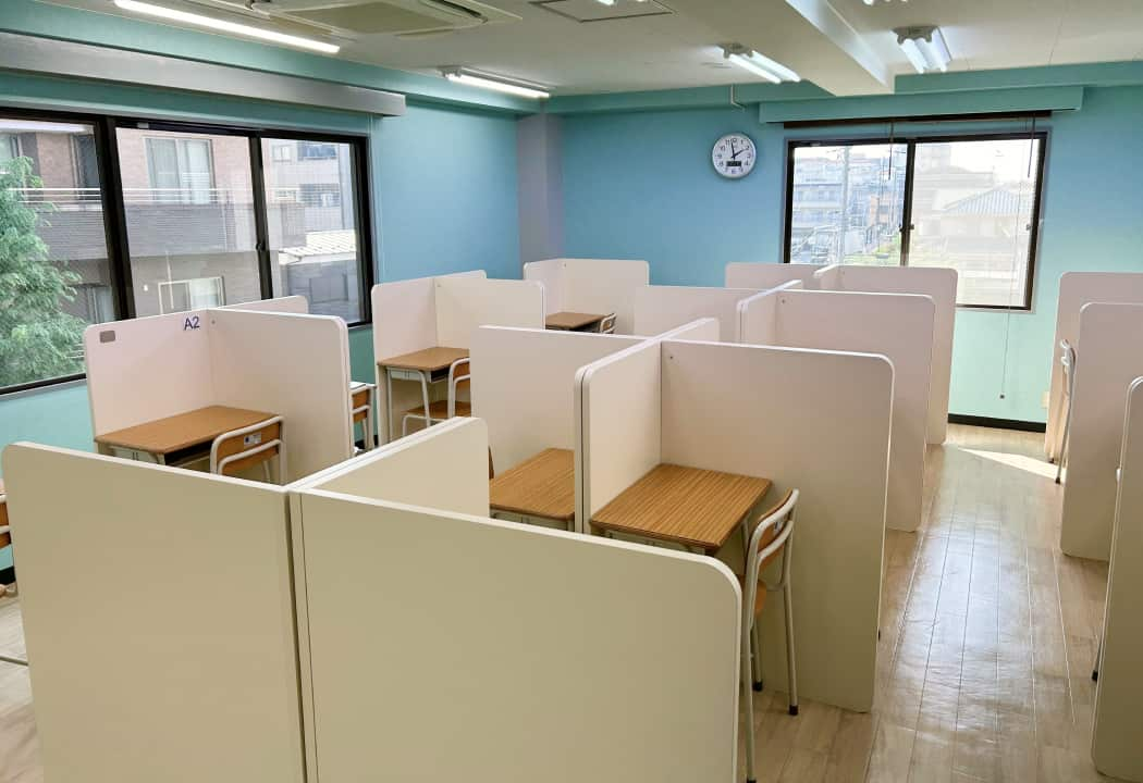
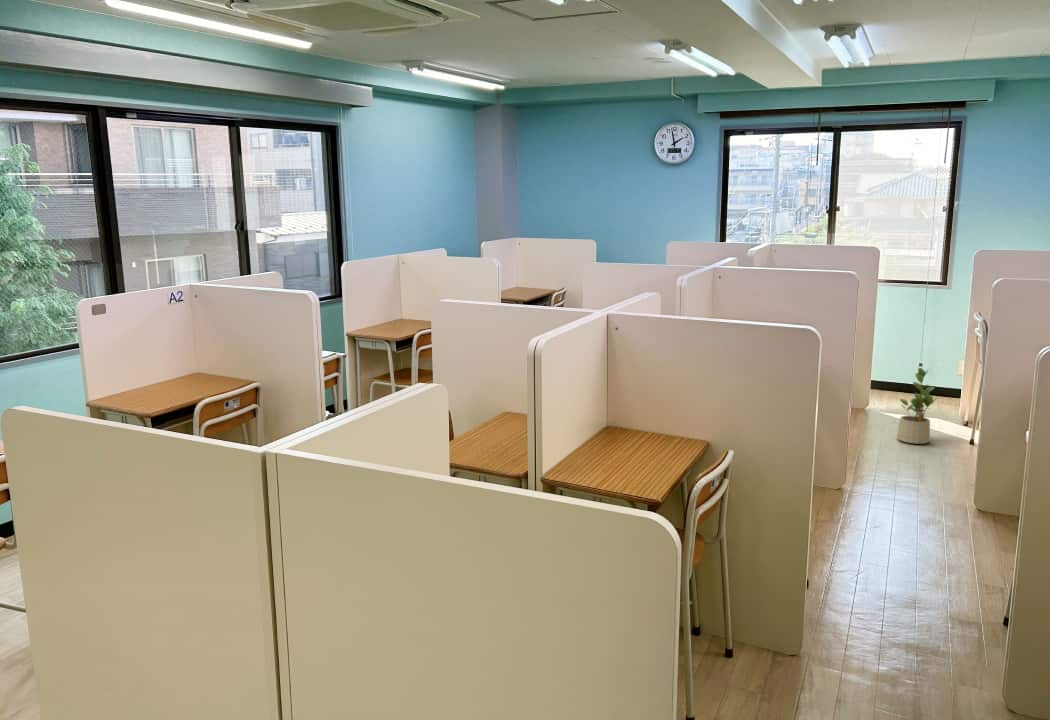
+ potted plant [896,367,938,445]
